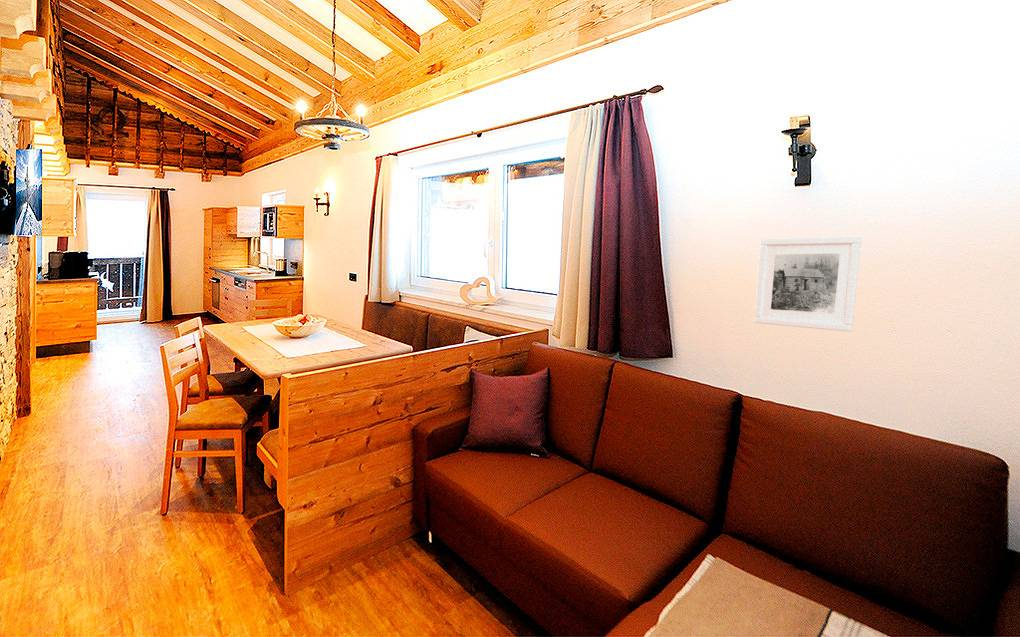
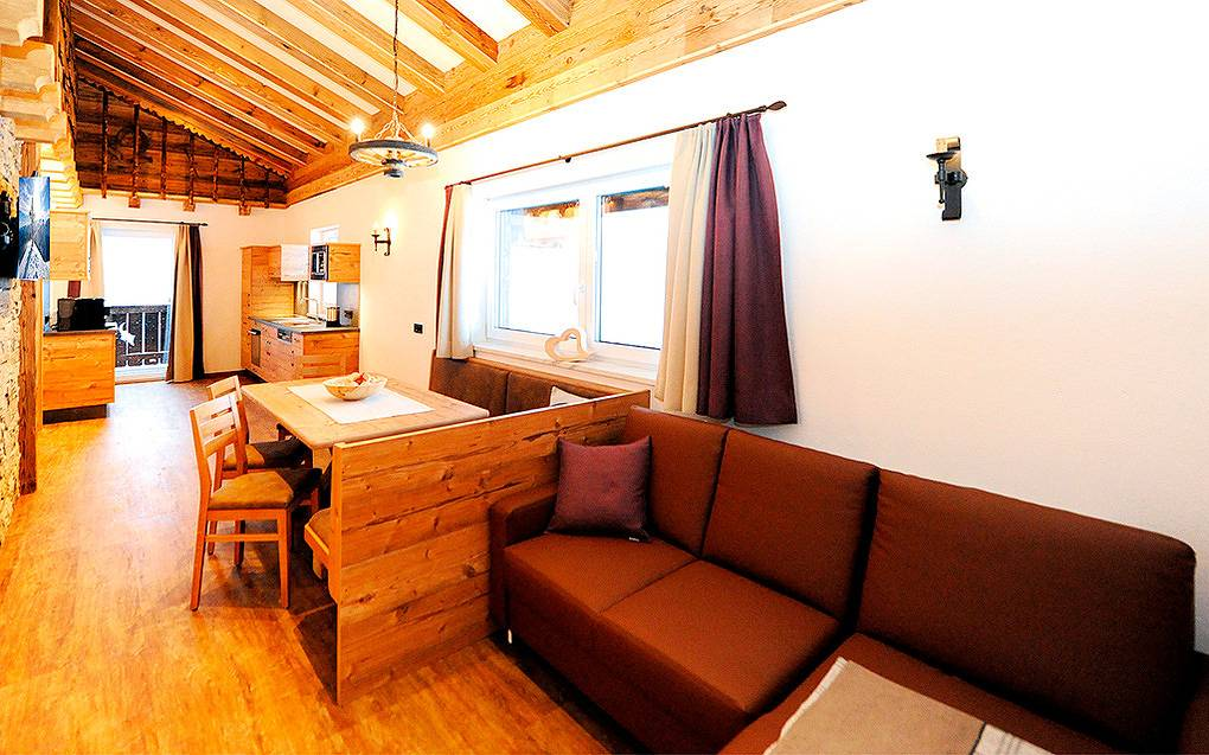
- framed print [753,236,862,333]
